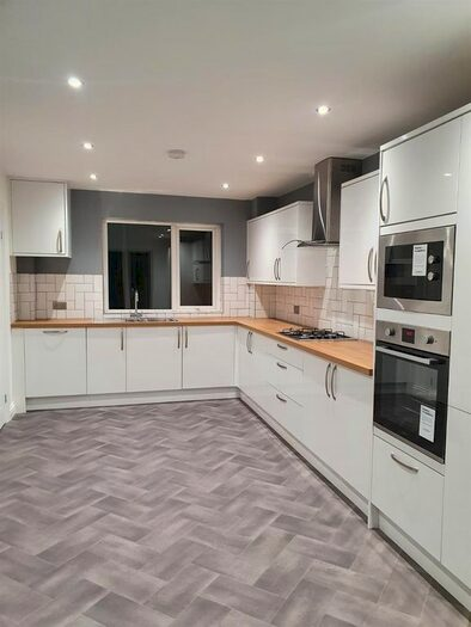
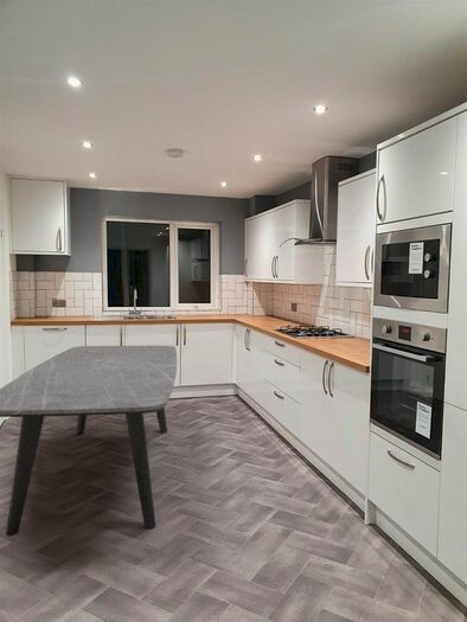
+ dining table [0,345,178,538]
